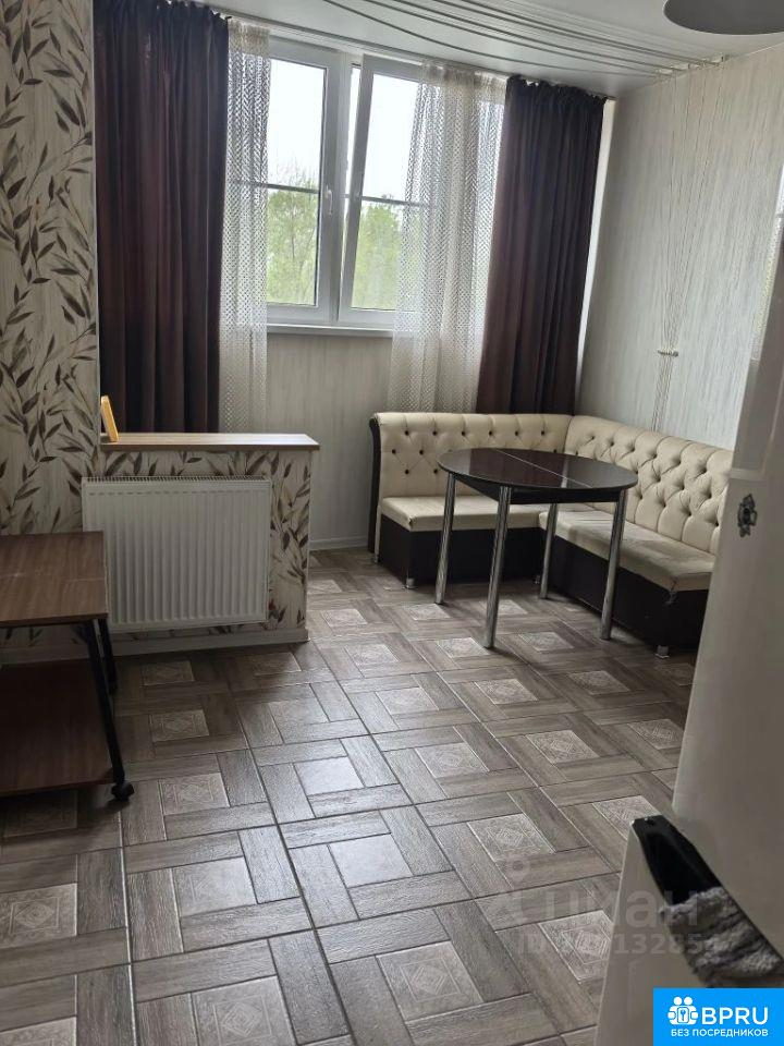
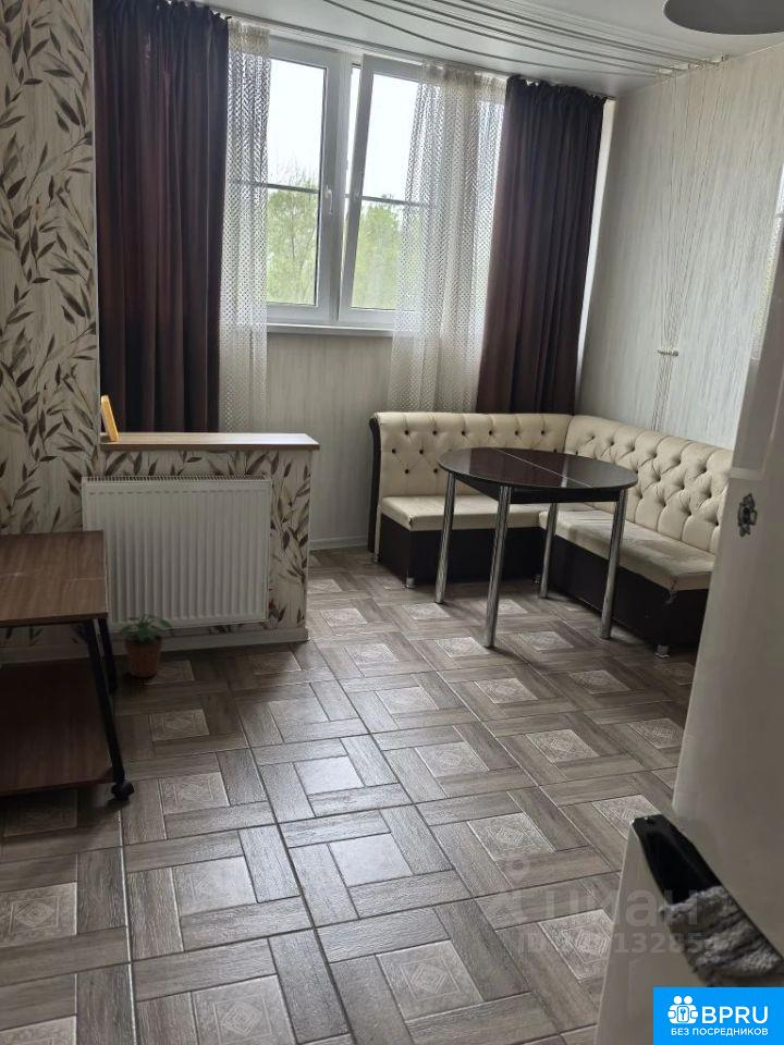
+ potted plant [117,613,173,678]
